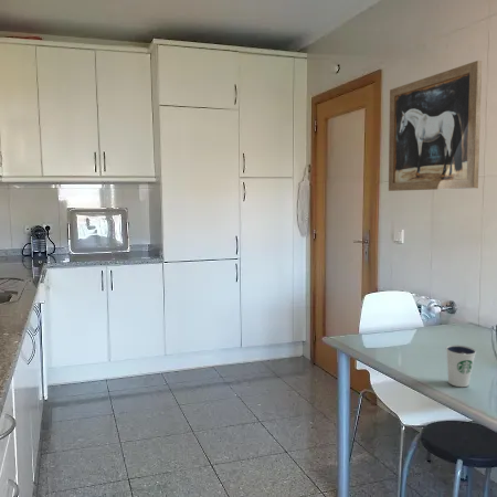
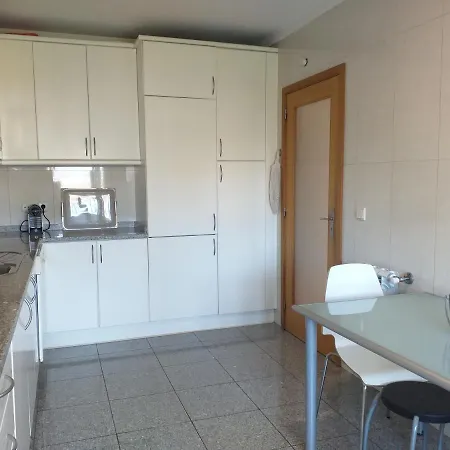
- dixie cup [445,345,477,388]
- wall art [388,60,483,192]
